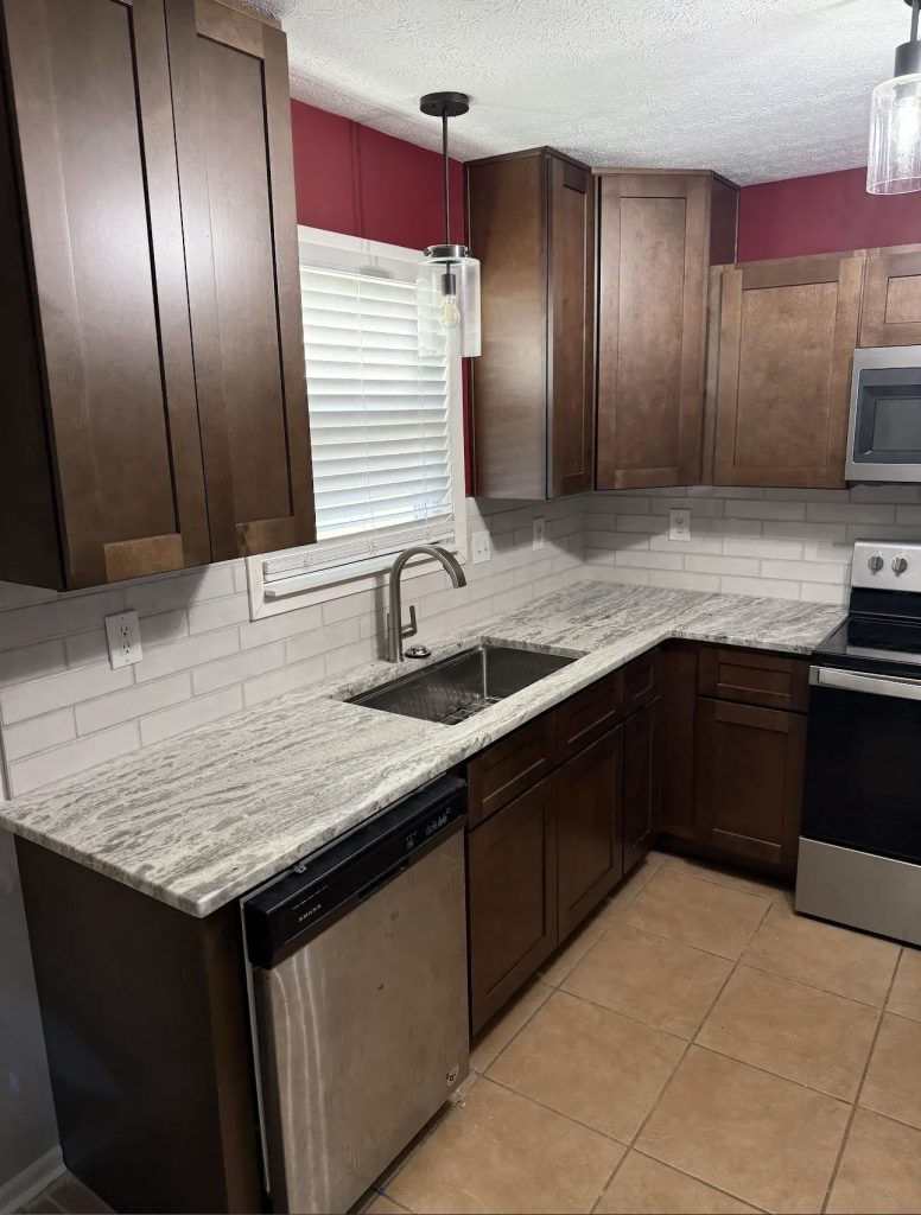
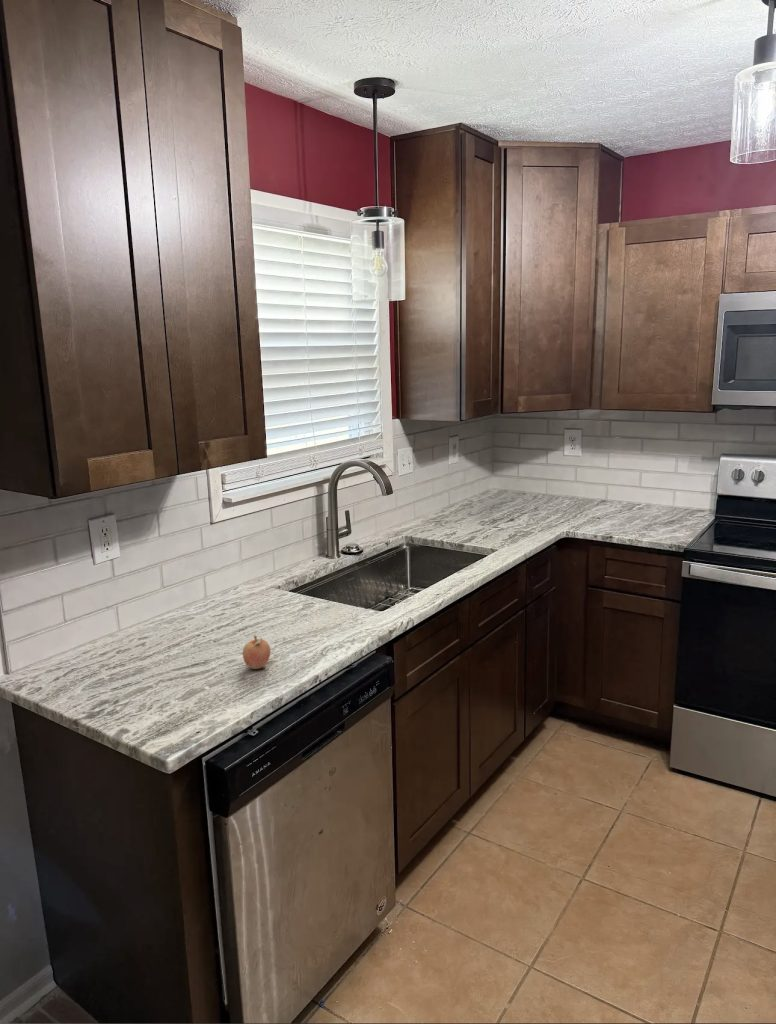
+ fruit [242,634,271,670]
